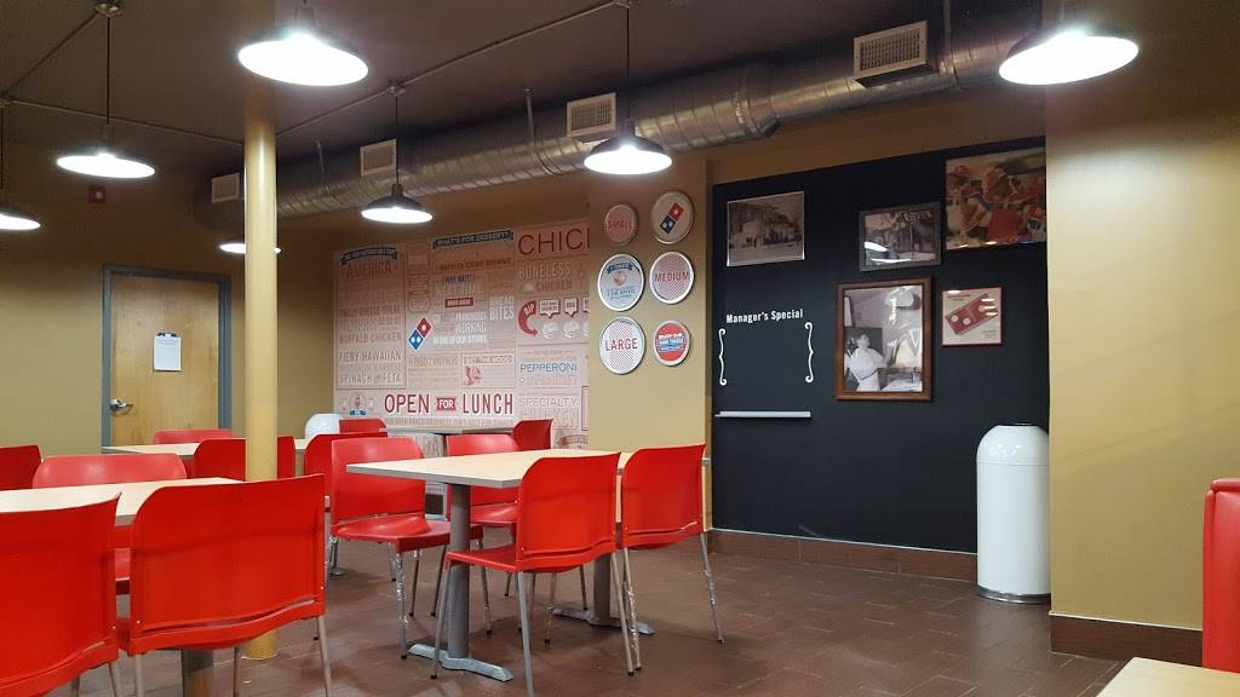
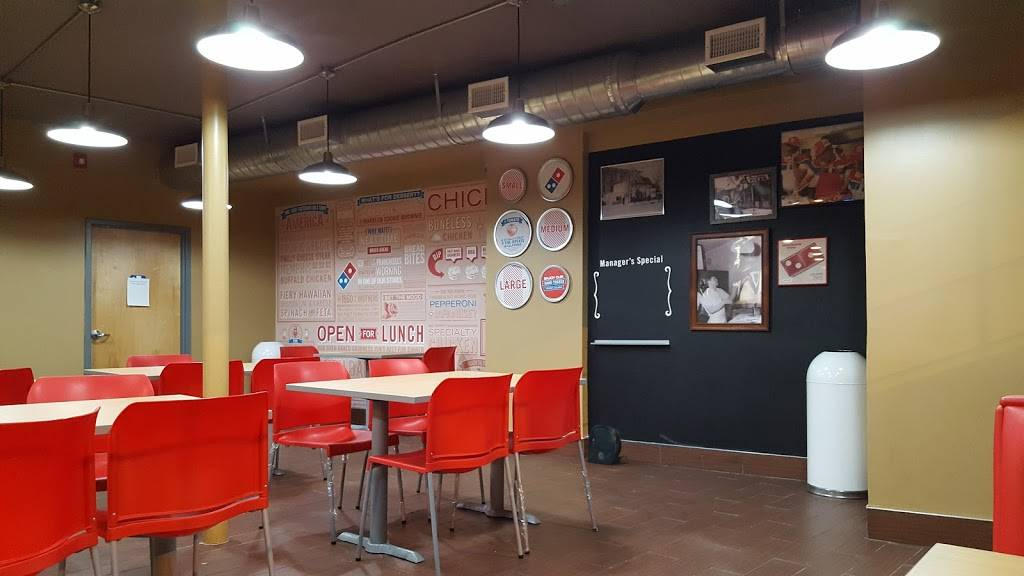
+ backpack [585,424,628,466]
